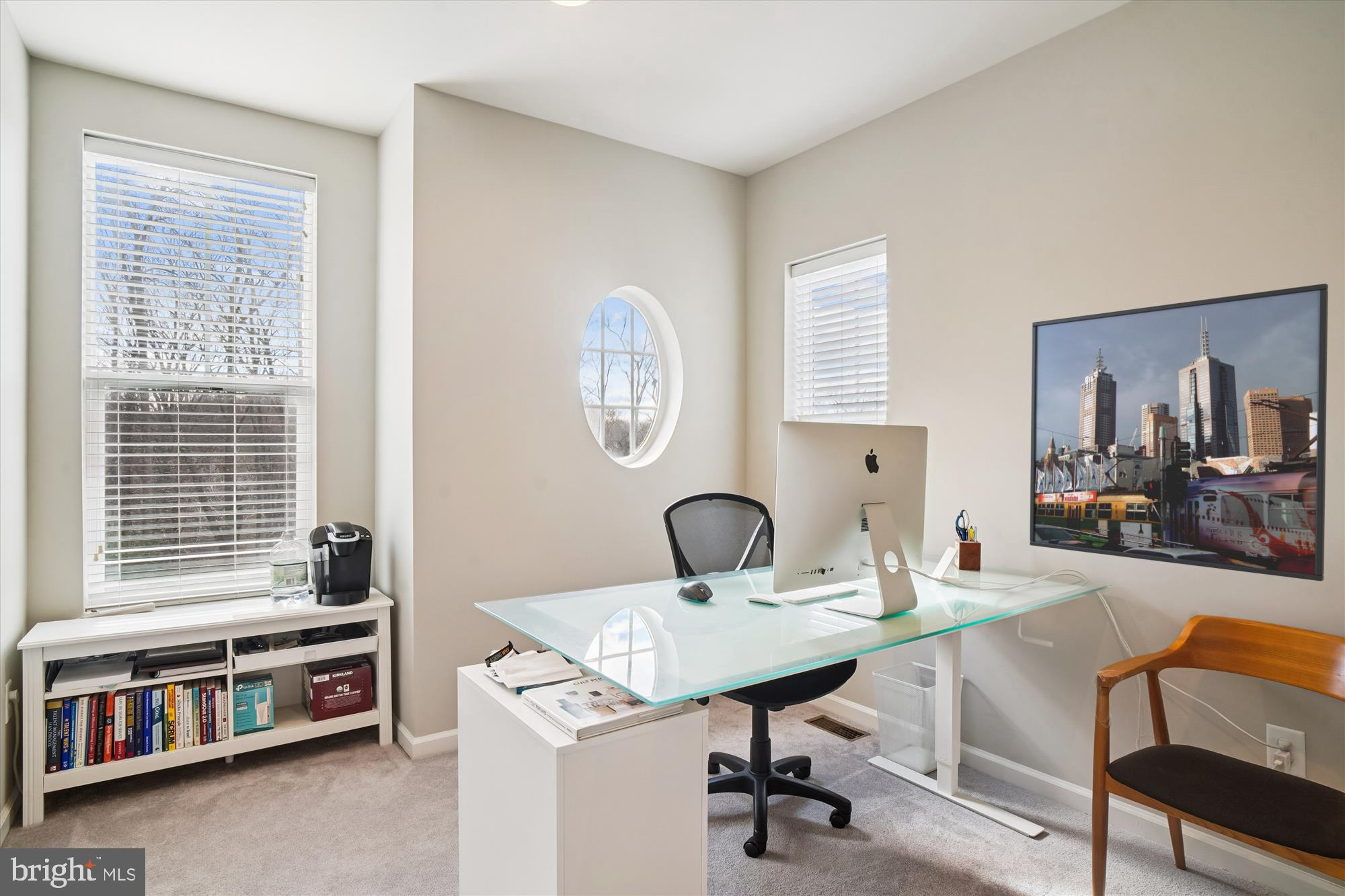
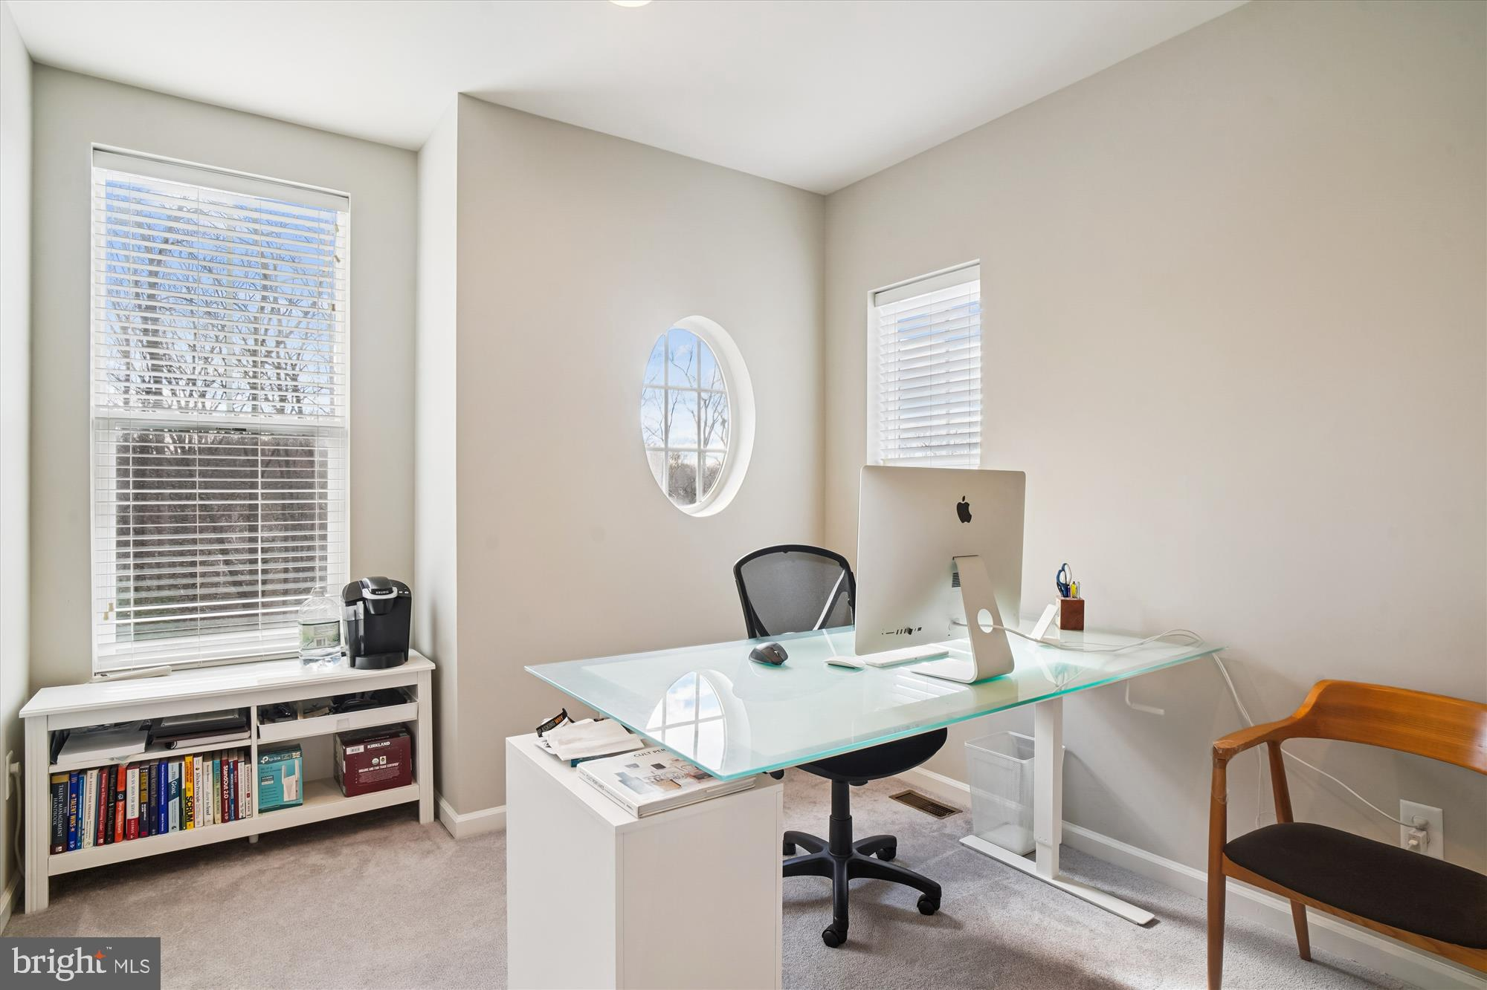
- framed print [1029,283,1329,582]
